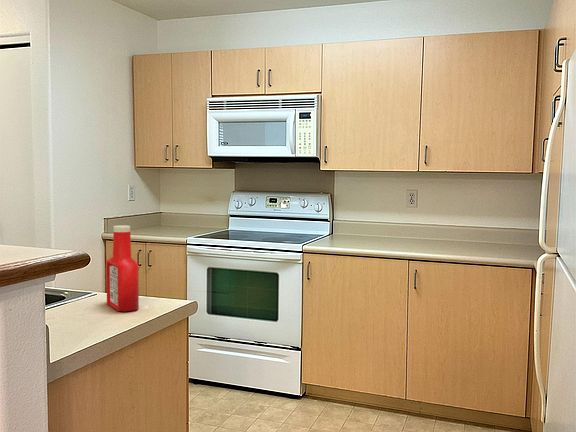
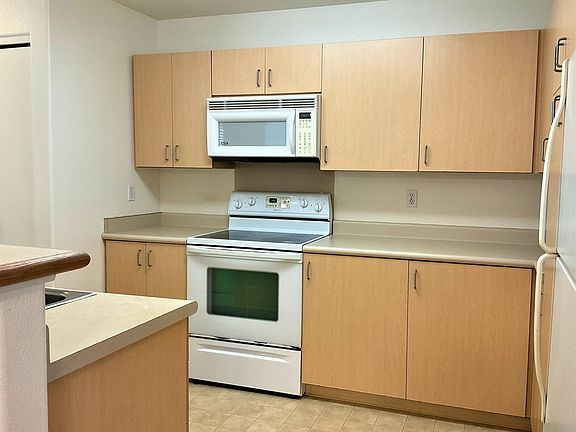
- soap bottle [105,224,140,312]
